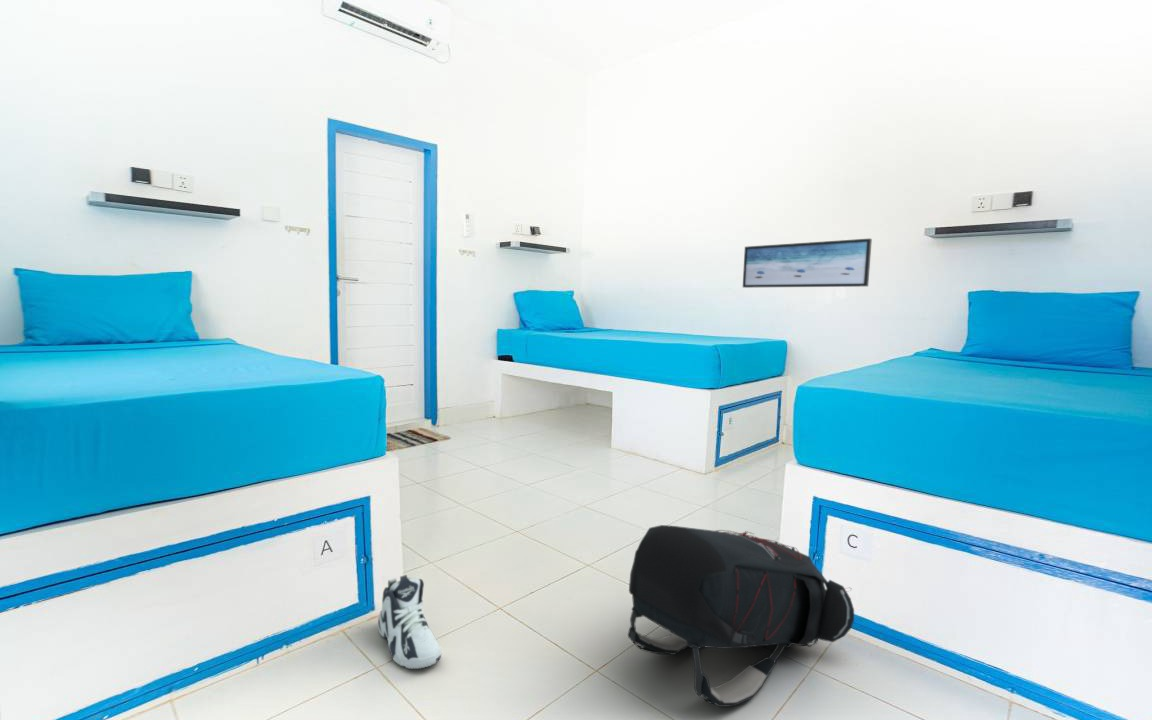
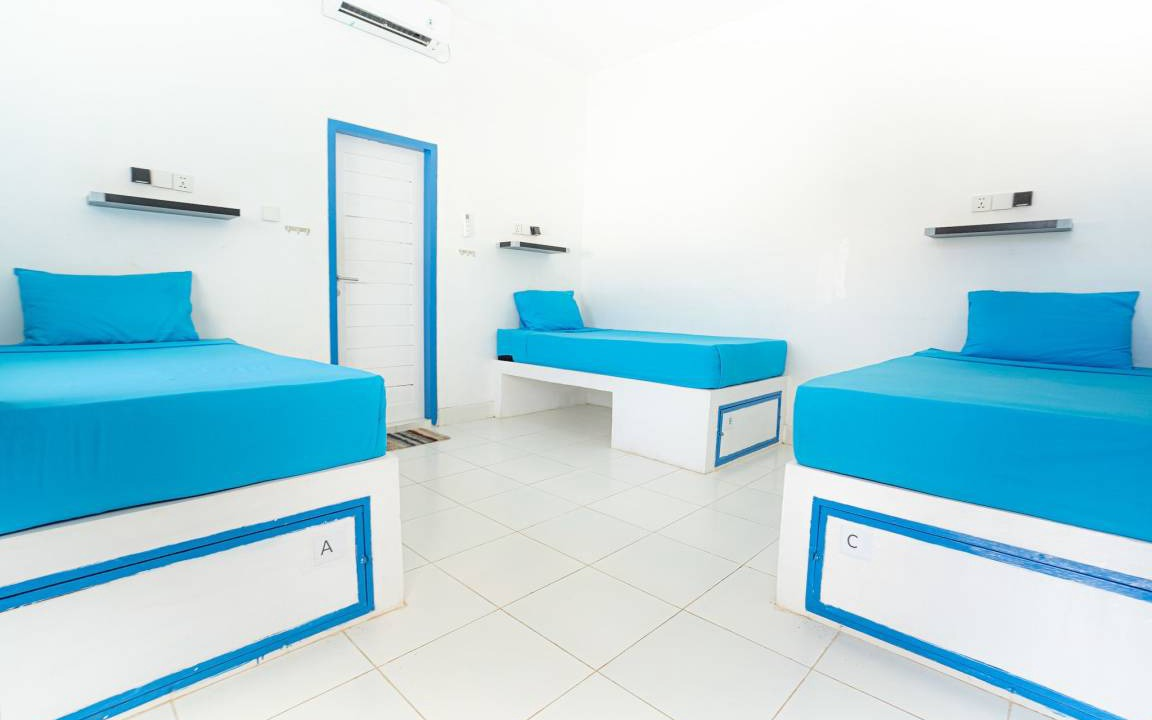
- sneaker [377,574,442,670]
- backpack [627,524,855,708]
- wall art [742,238,873,289]
